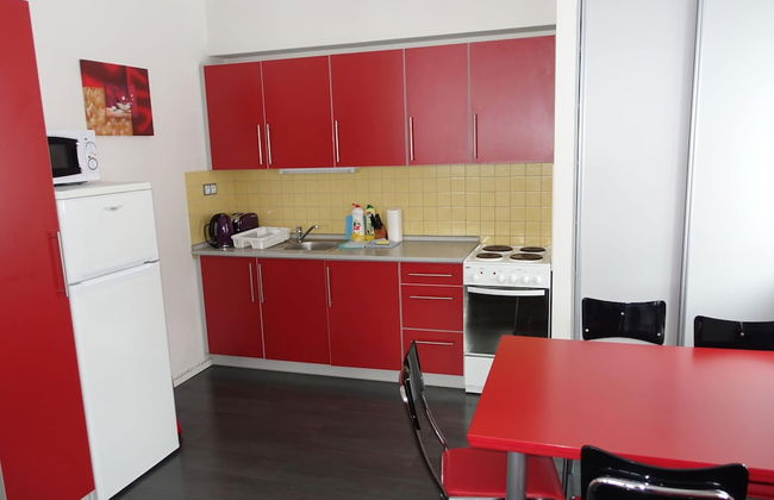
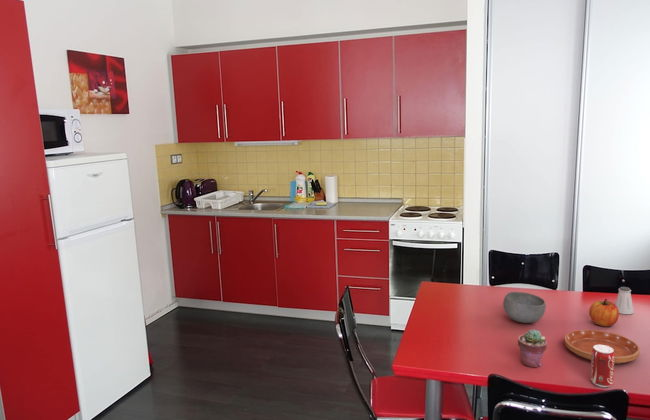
+ beverage can [590,345,615,388]
+ potted succulent [517,328,548,368]
+ bowl [502,291,547,324]
+ apple [588,298,620,327]
+ saltshaker [614,286,635,315]
+ saucer [564,329,641,365]
